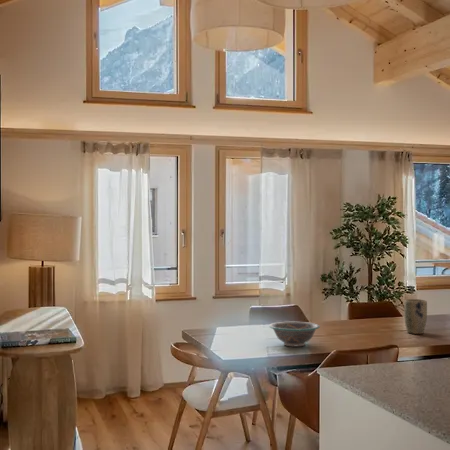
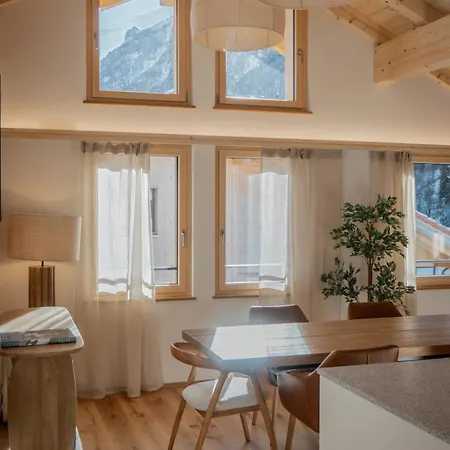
- bowl [268,321,321,347]
- plant pot [403,298,428,335]
